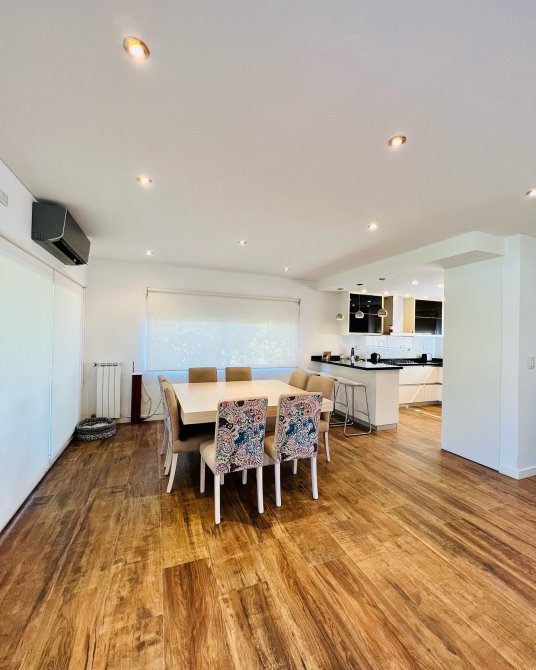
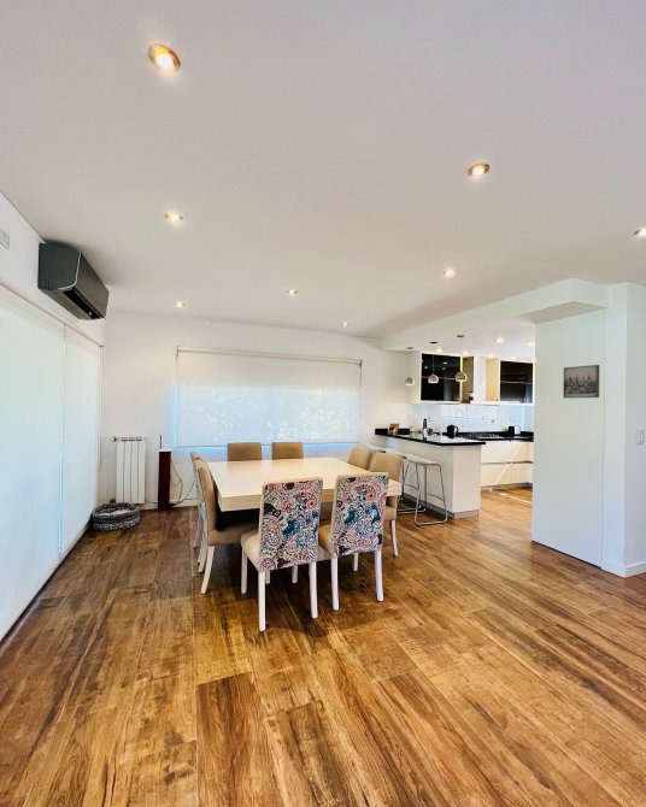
+ wall art [562,364,600,399]
